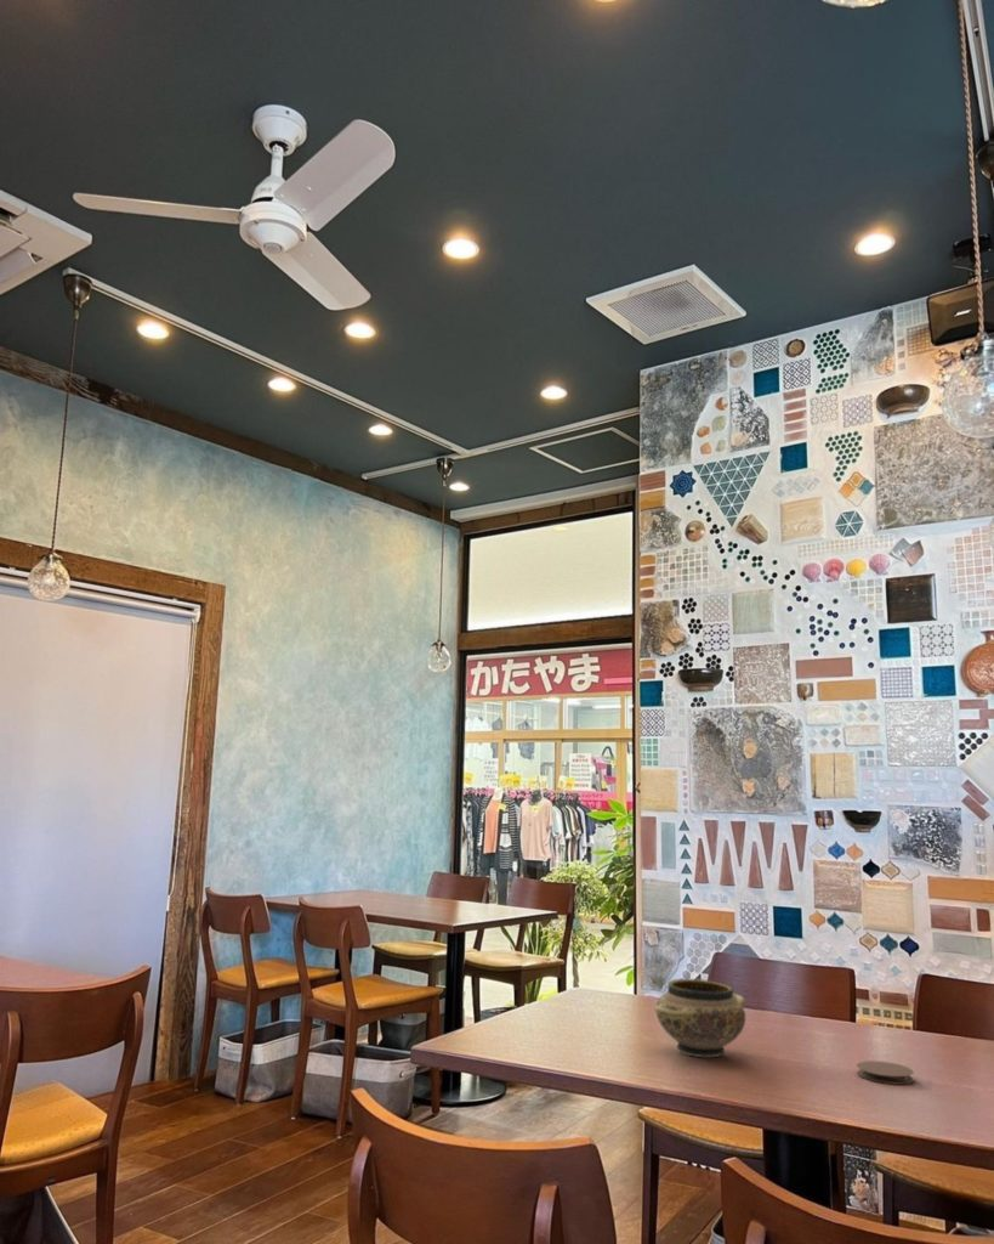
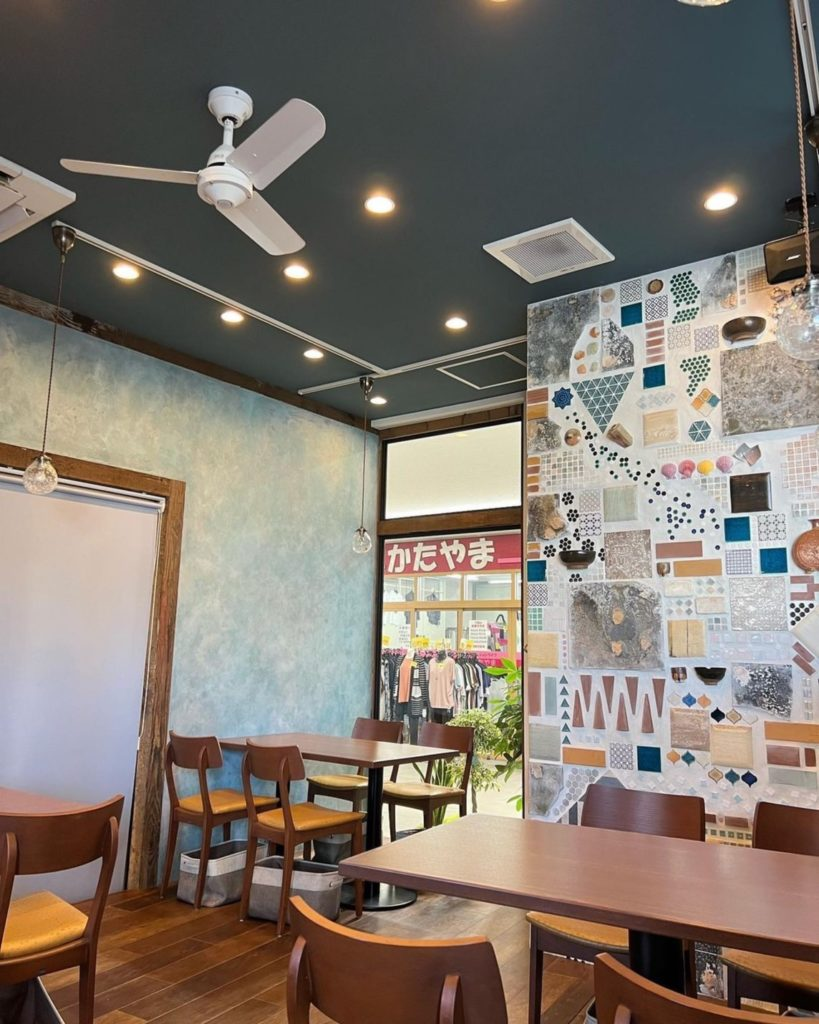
- coaster [856,1059,915,1085]
- ceramic bowl [654,978,746,1058]
